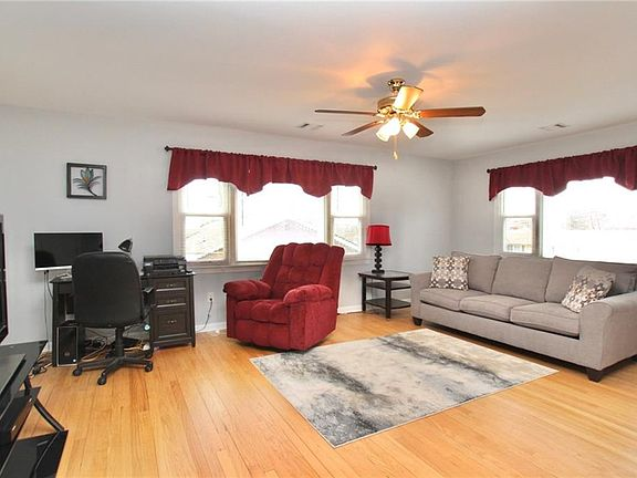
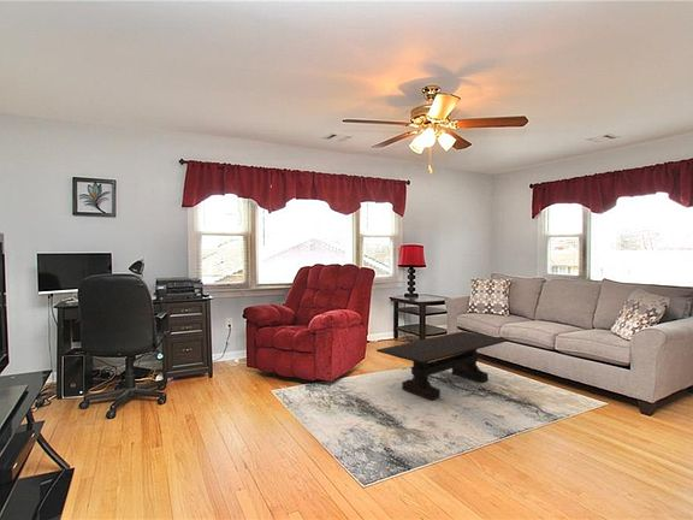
+ coffee table [375,330,509,401]
